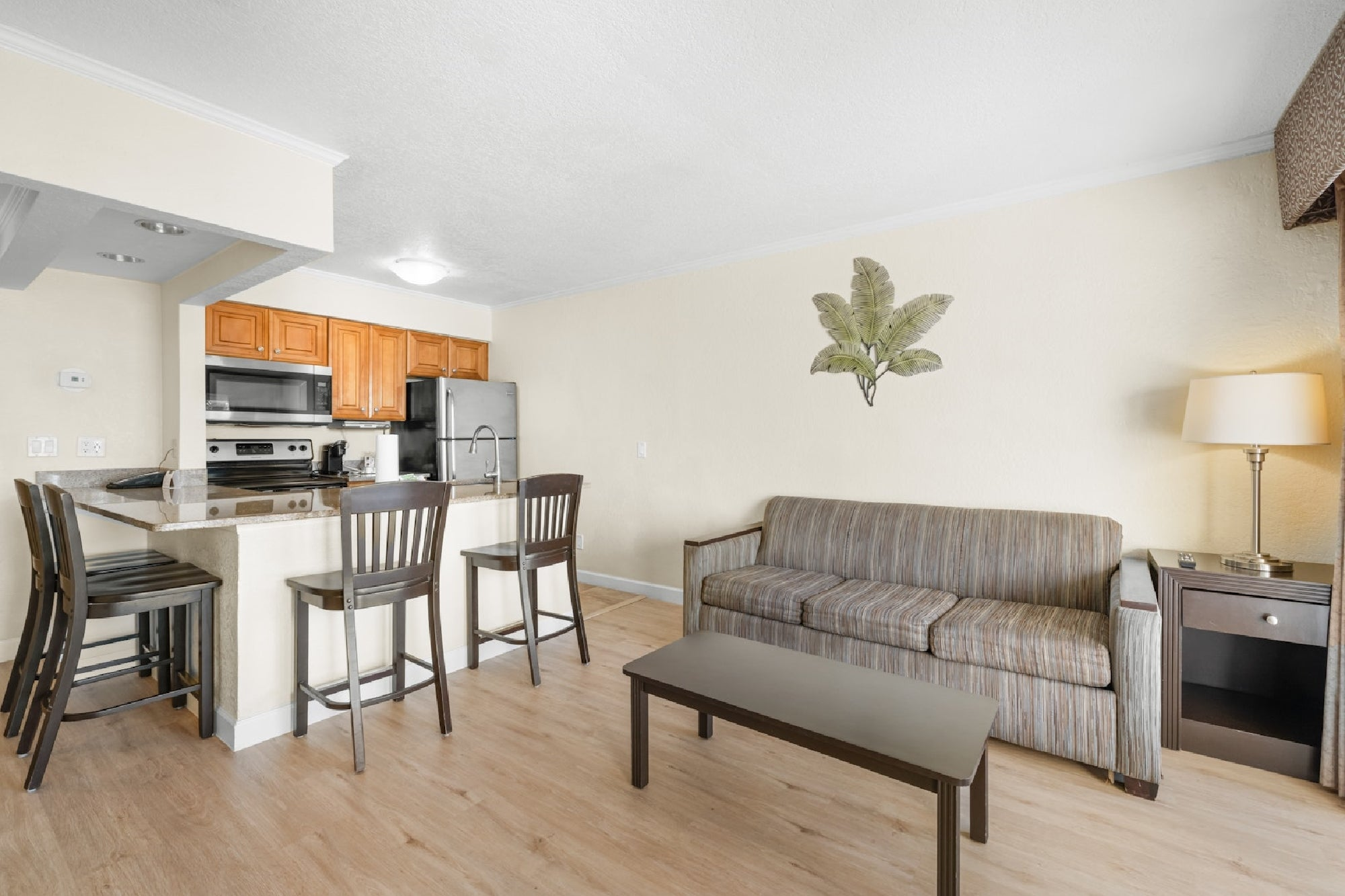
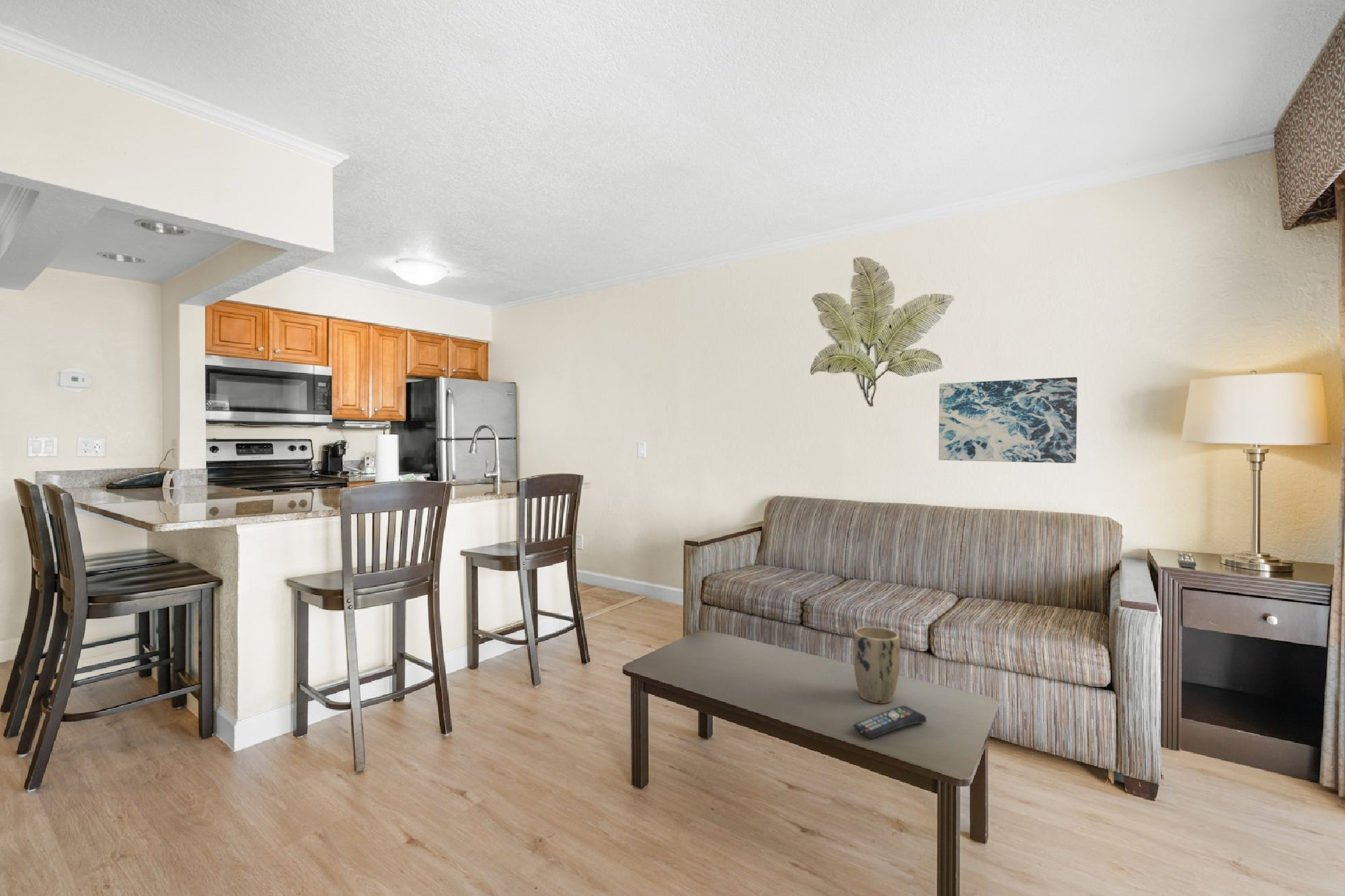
+ wall art [938,376,1078,464]
+ remote control [852,704,927,739]
+ plant pot [853,626,900,704]
